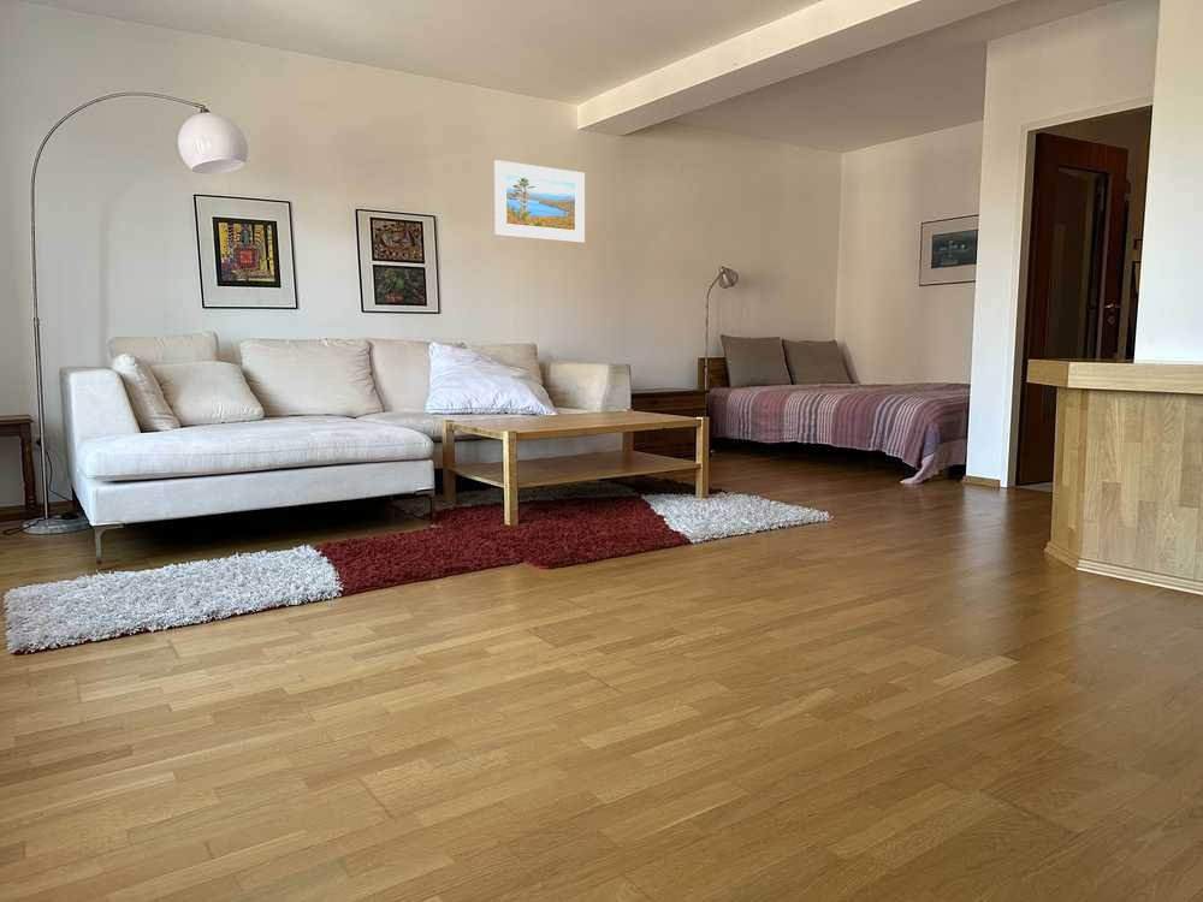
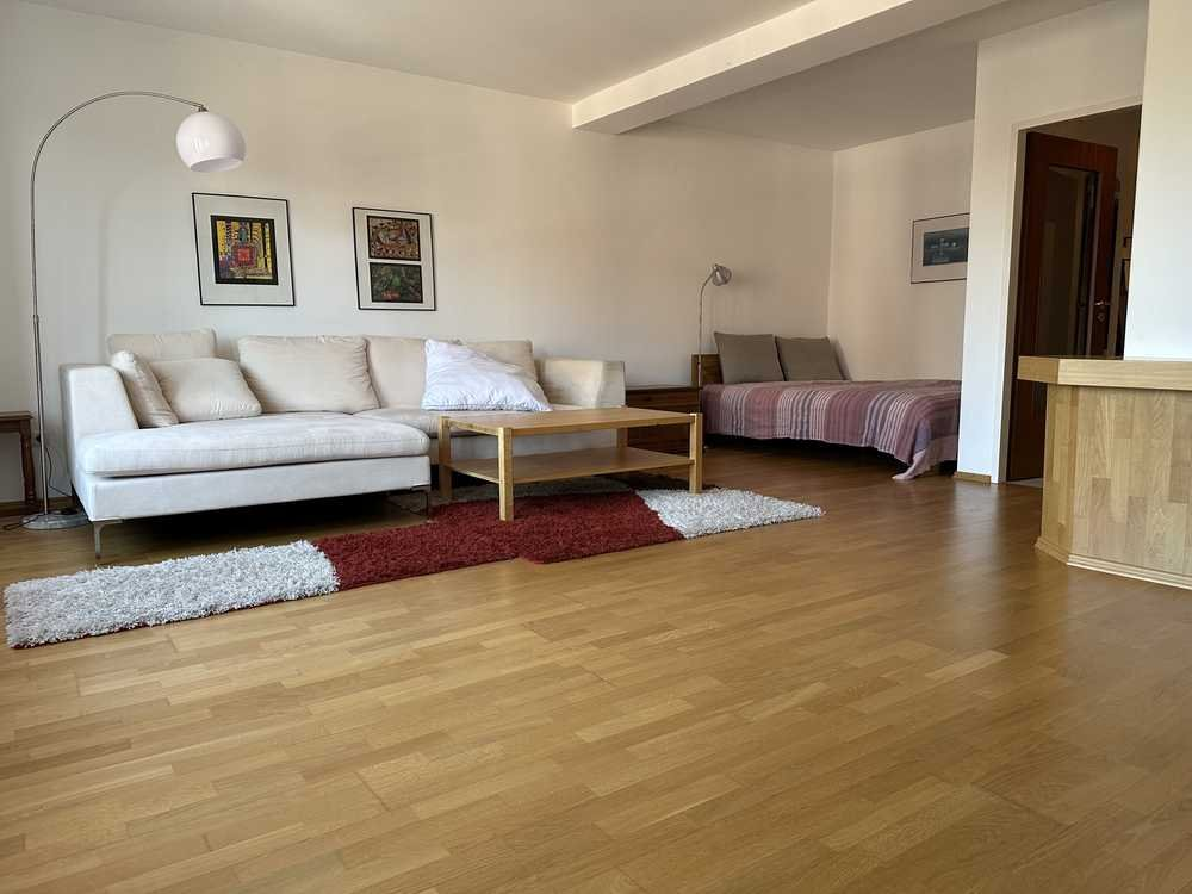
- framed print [493,159,586,244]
